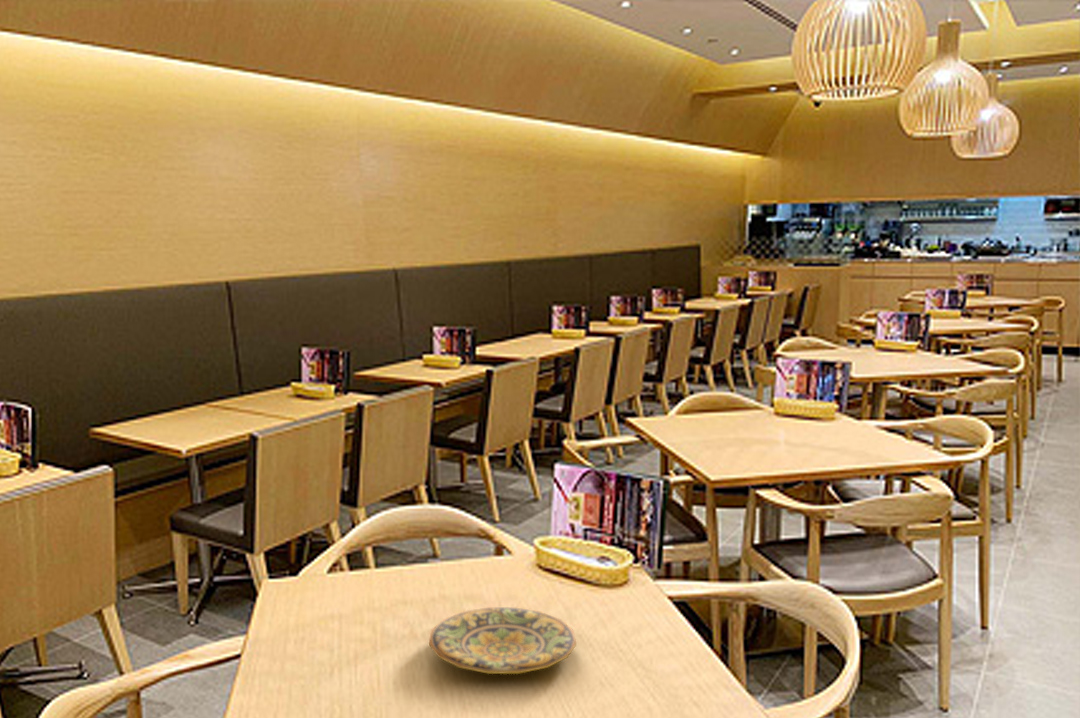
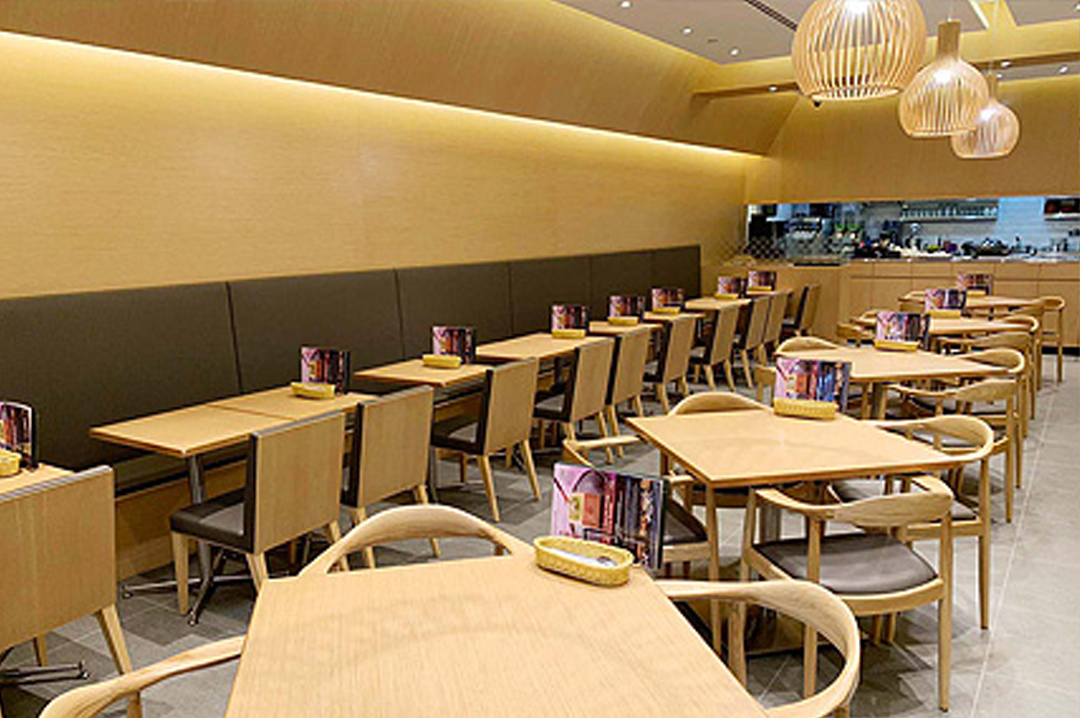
- plate [428,606,577,675]
